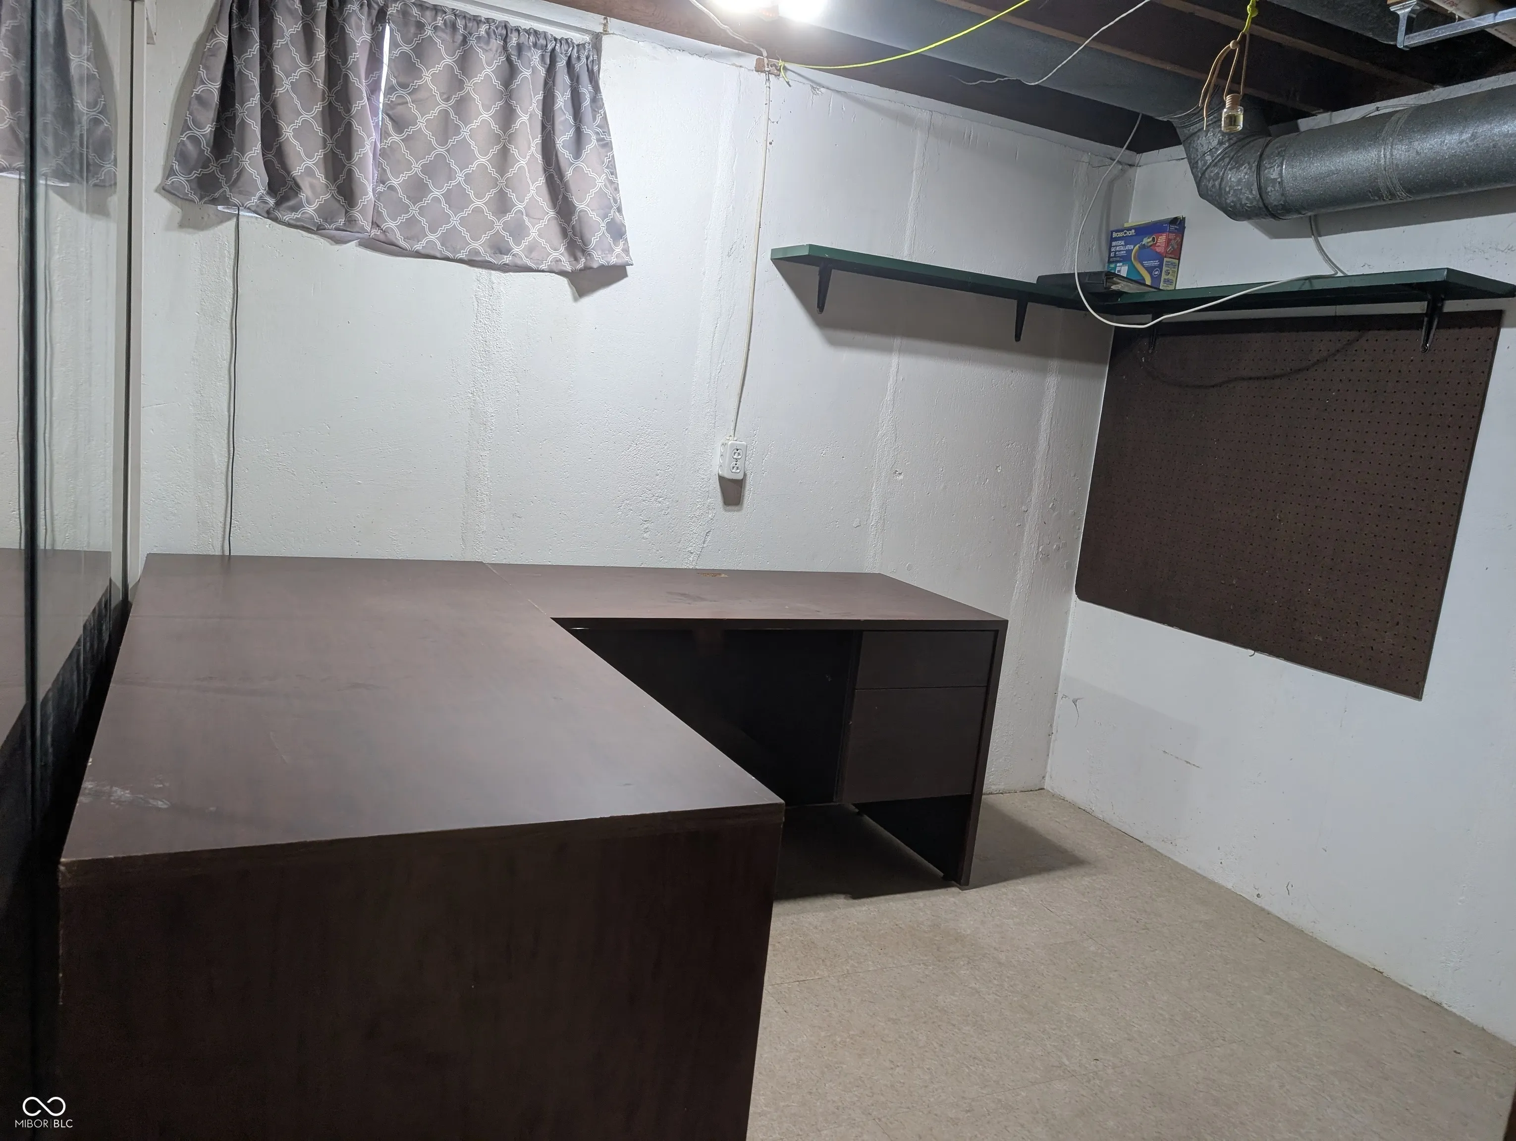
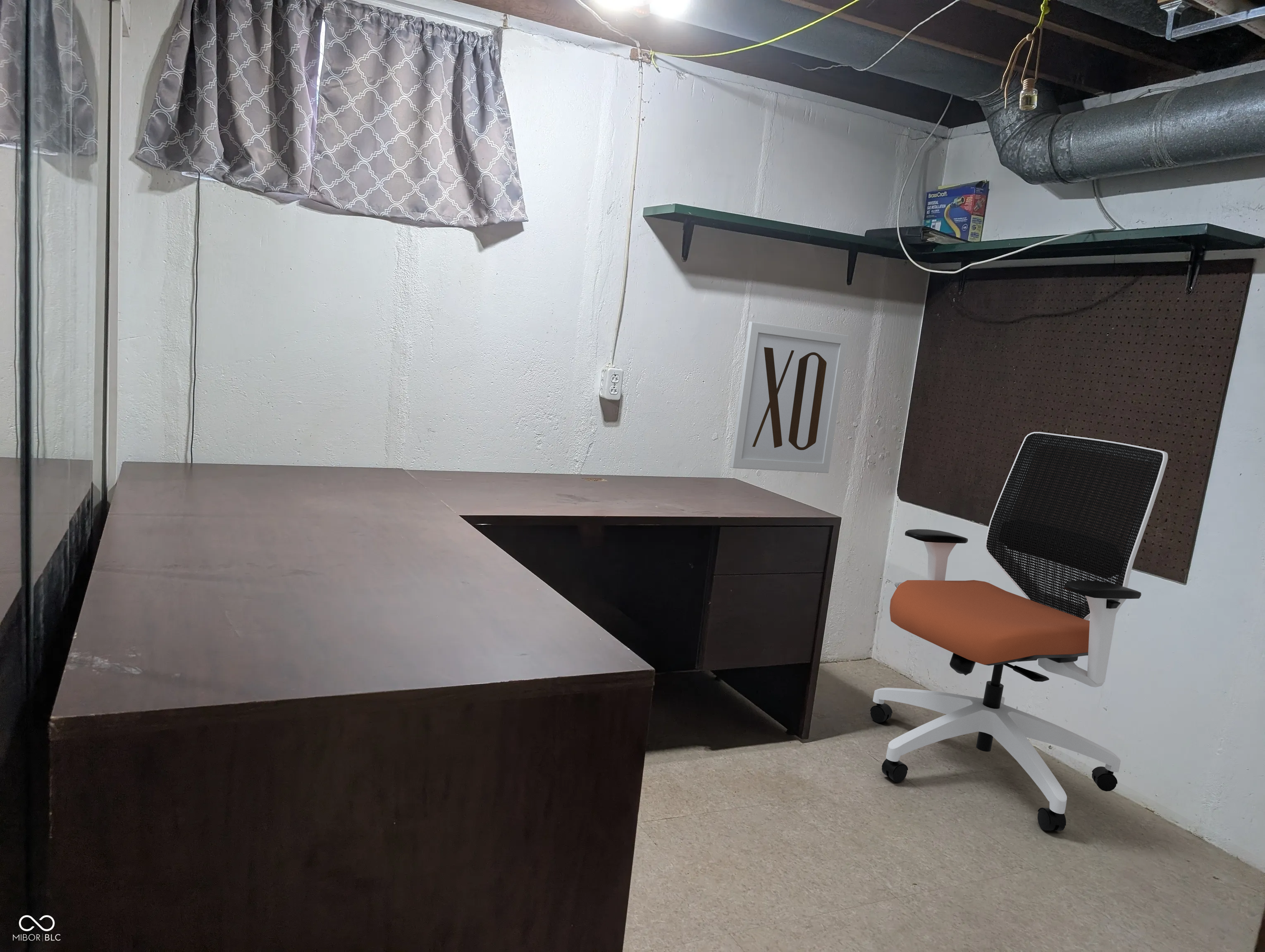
+ wall art [730,321,849,474]
+ office chair [870,431,1168,831]
